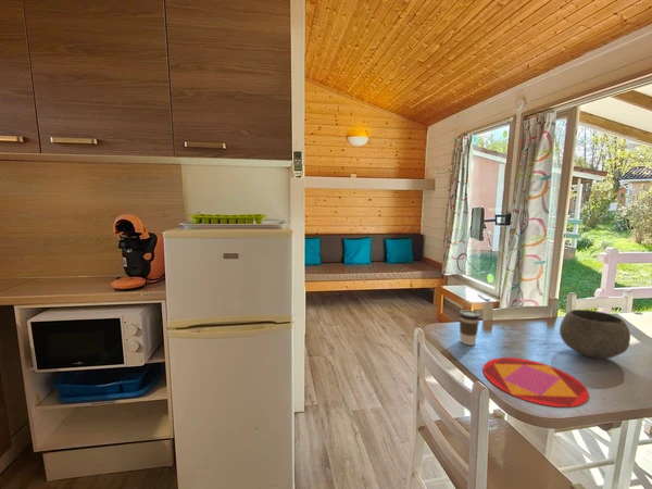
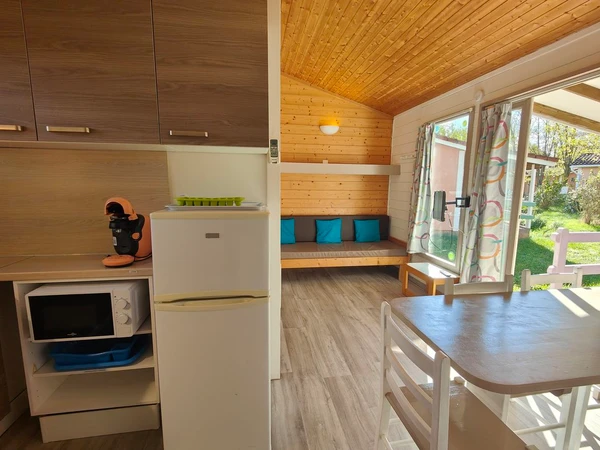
- coffee cup [457,309,481,346]
- plate [481,356,590,408]
- bowl [559,309,631,360]
